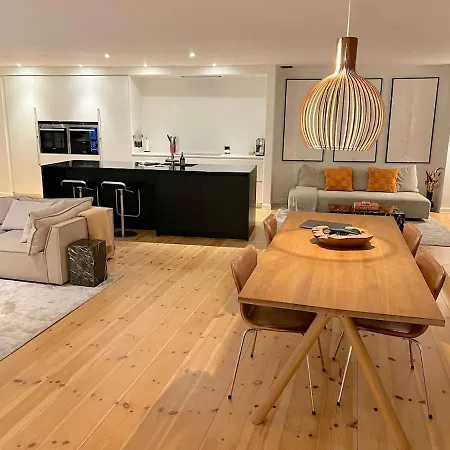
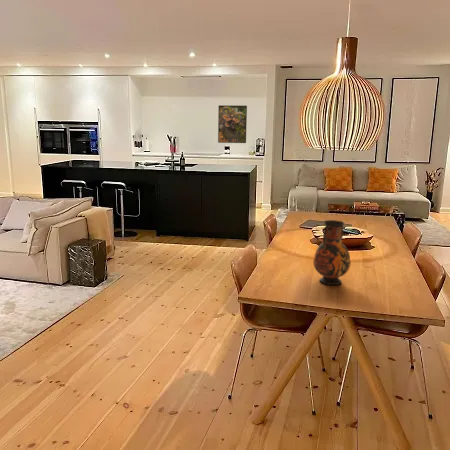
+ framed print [217,104,248,144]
+ vase [312,219,352,286]
